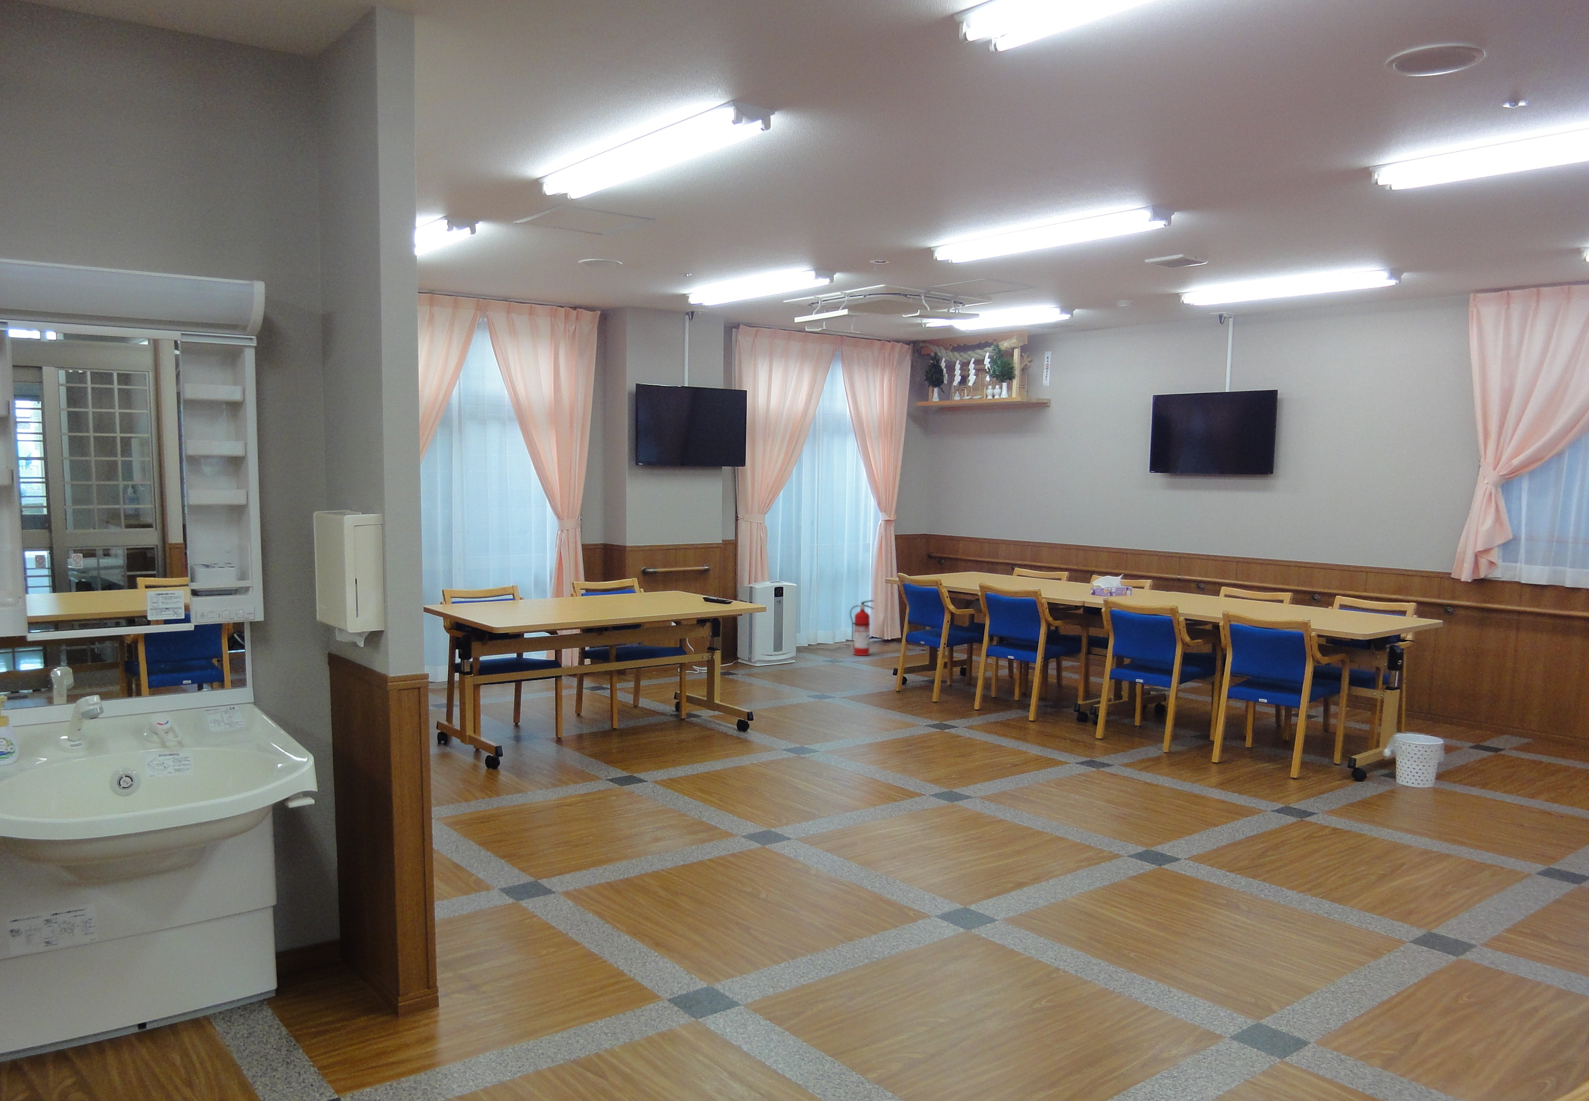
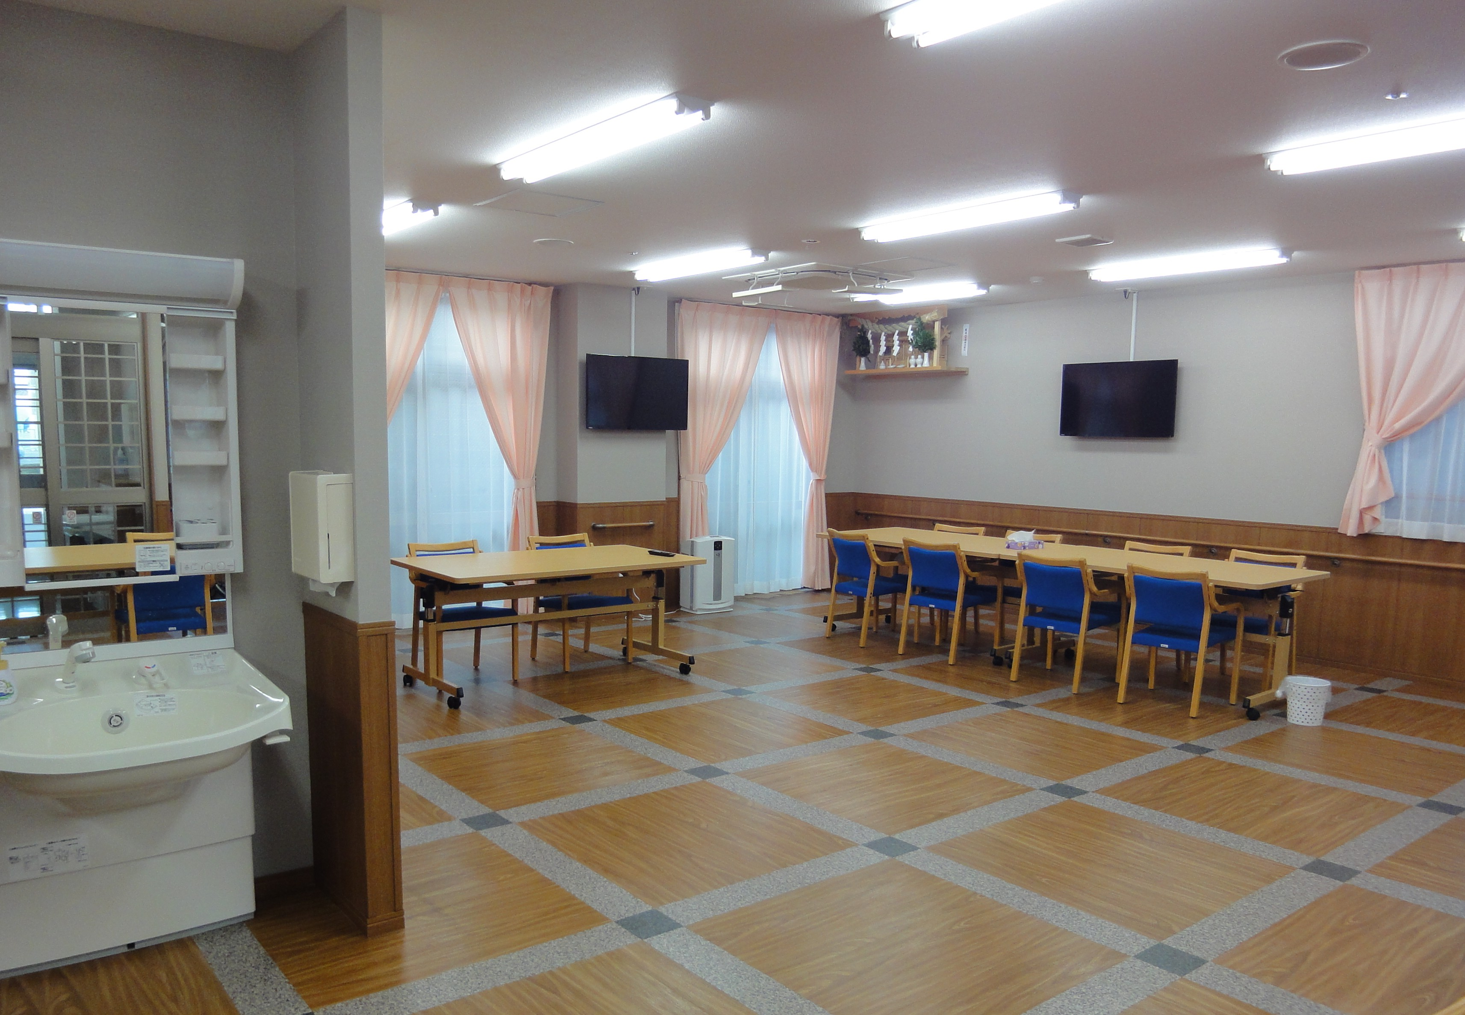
- fire extinguisher [850,600,875,656]
